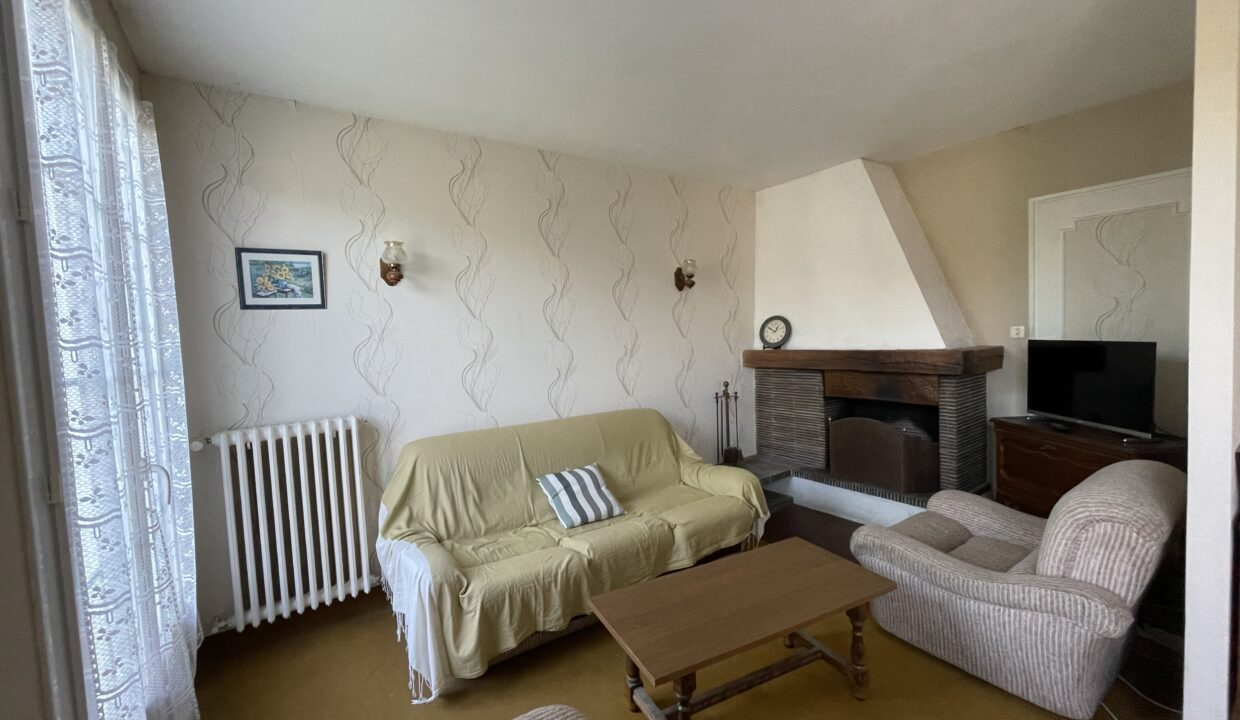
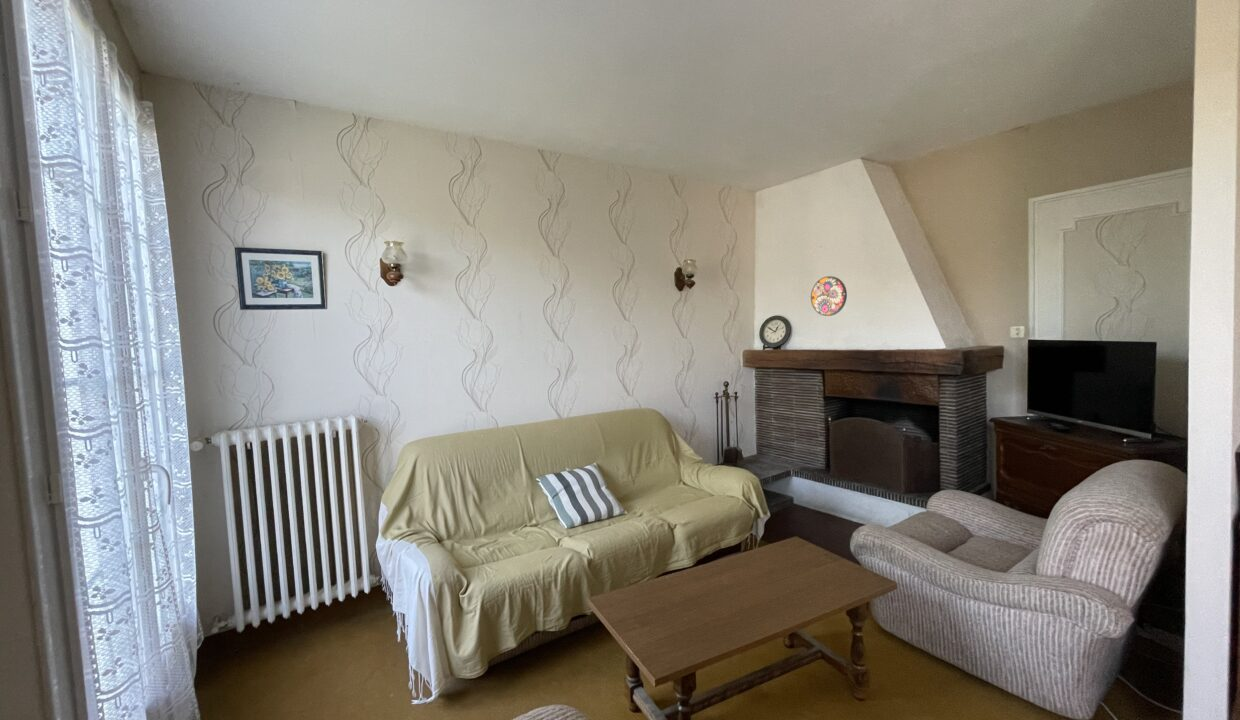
+ decorative plate [810,275,848,317]
